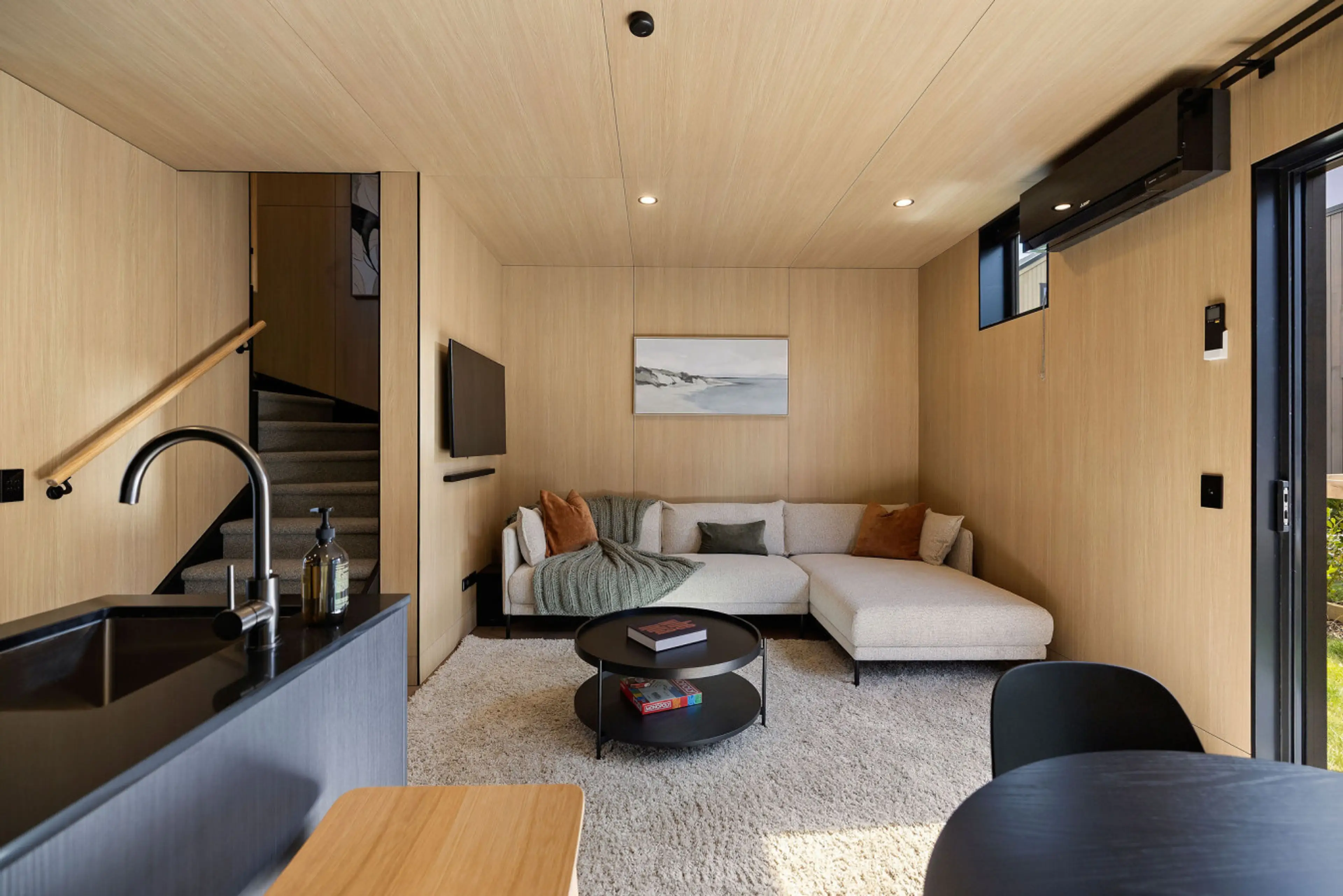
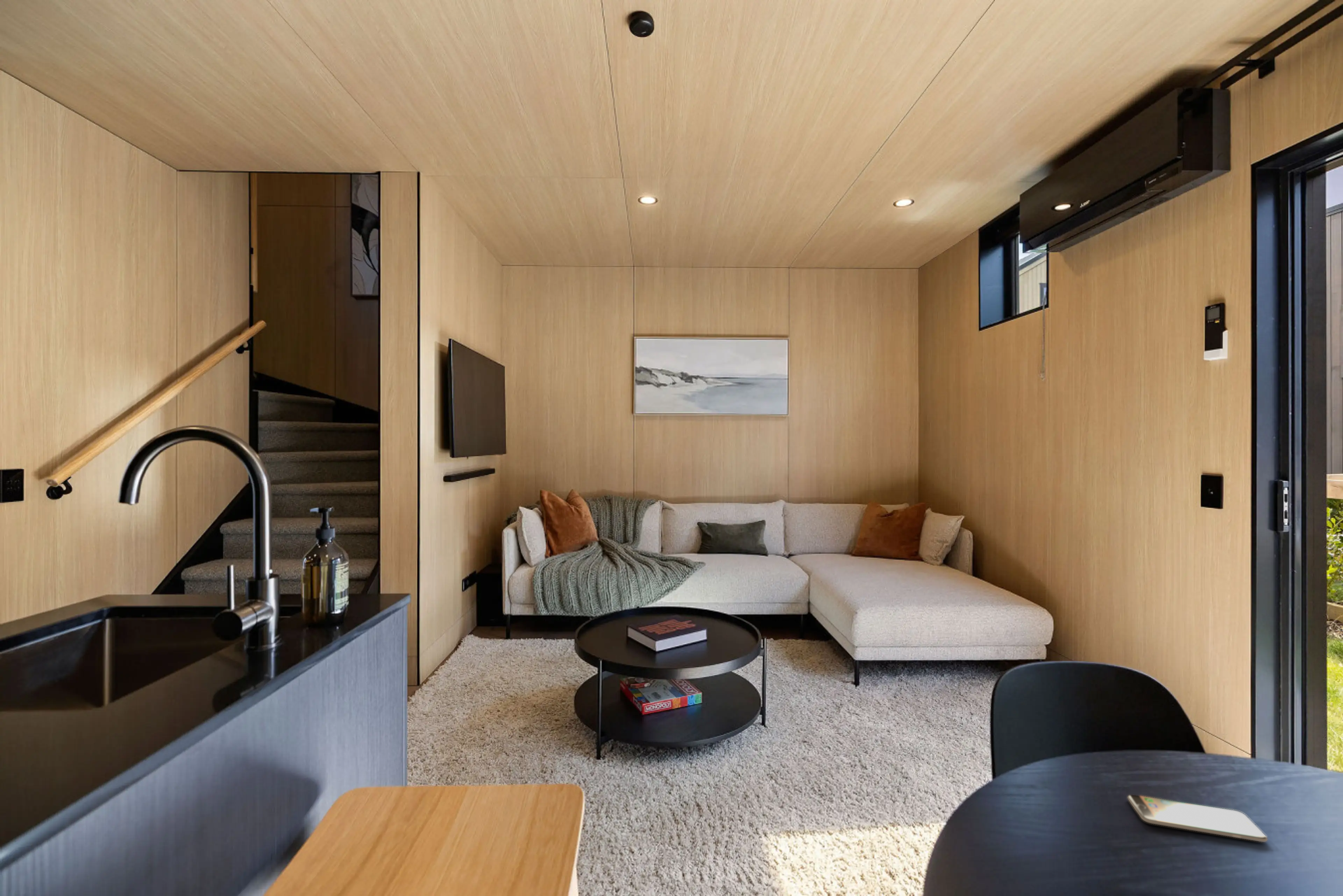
+ smartphone [1127,794,1268,842]
